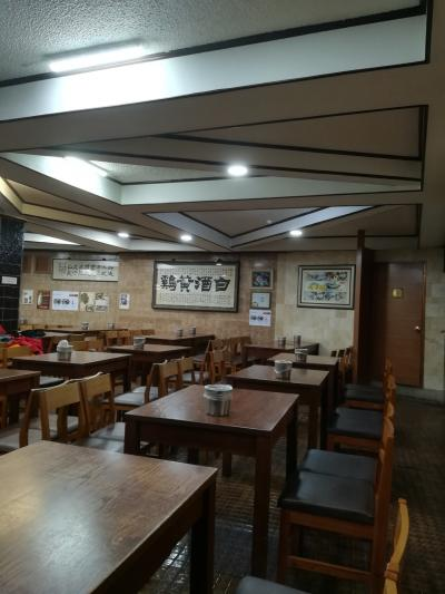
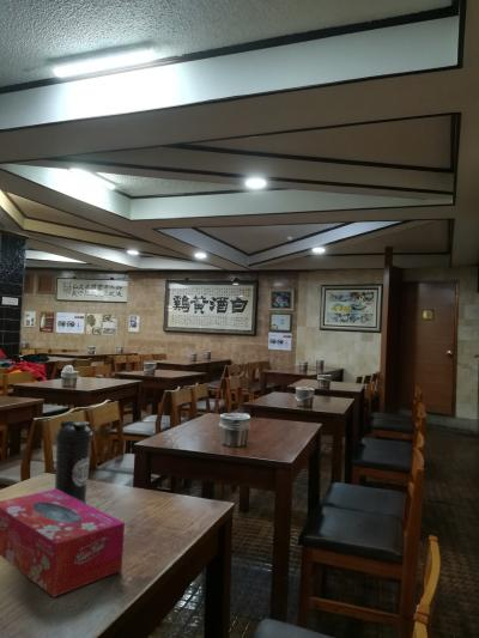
+ water bottle [54,419,93,503]
+ tissue box [0,488,126,598]
